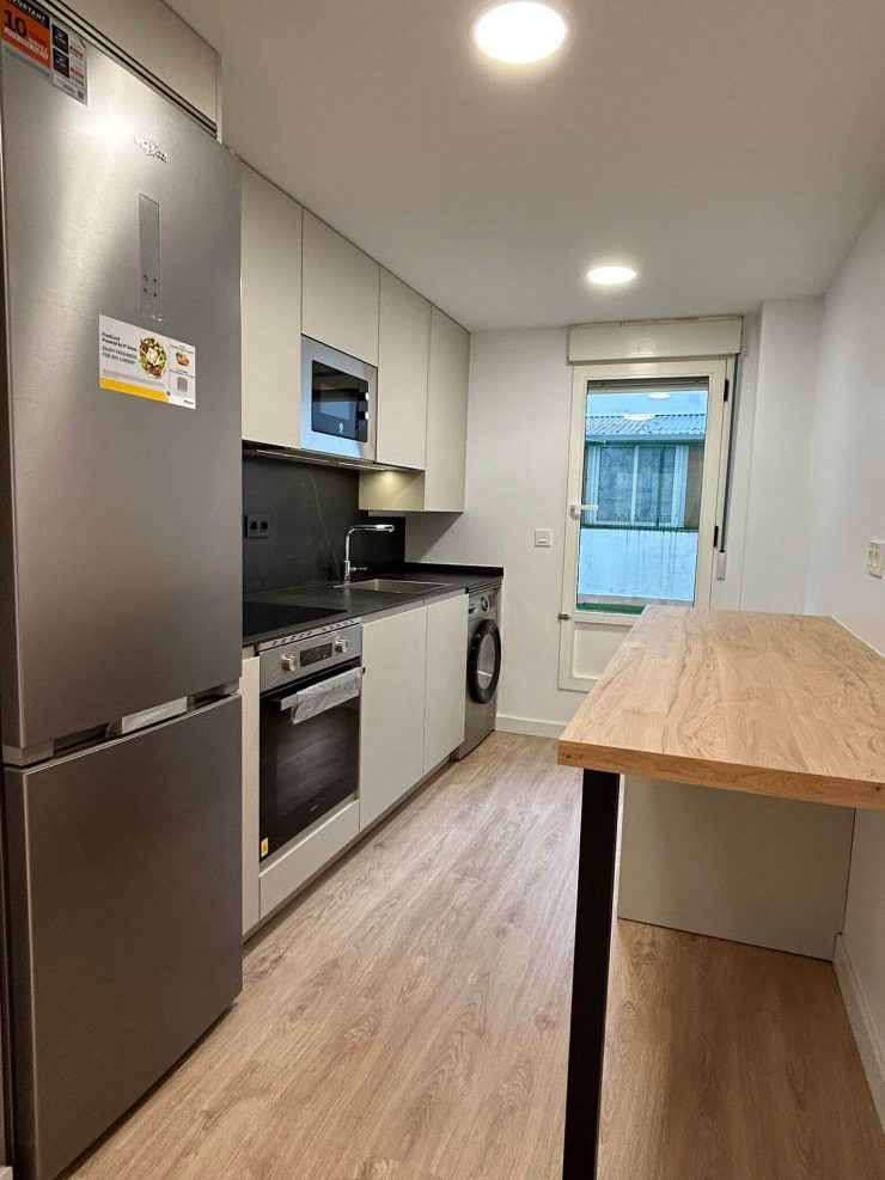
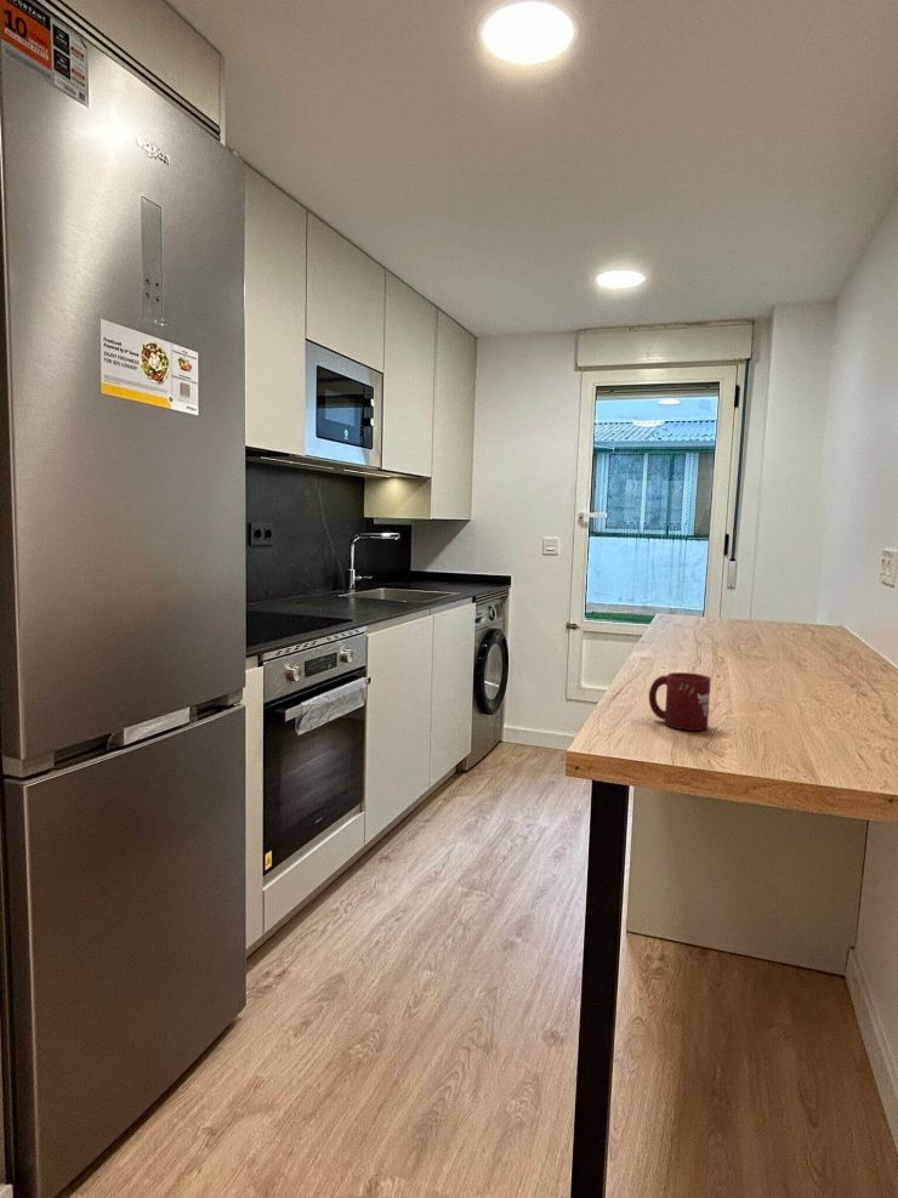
+ cup [648,671,712,732]
